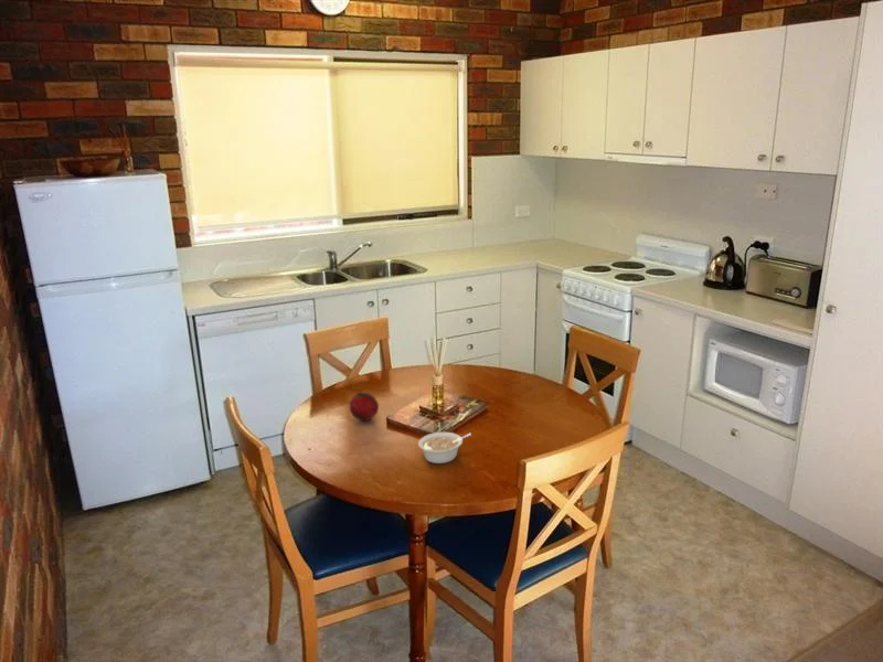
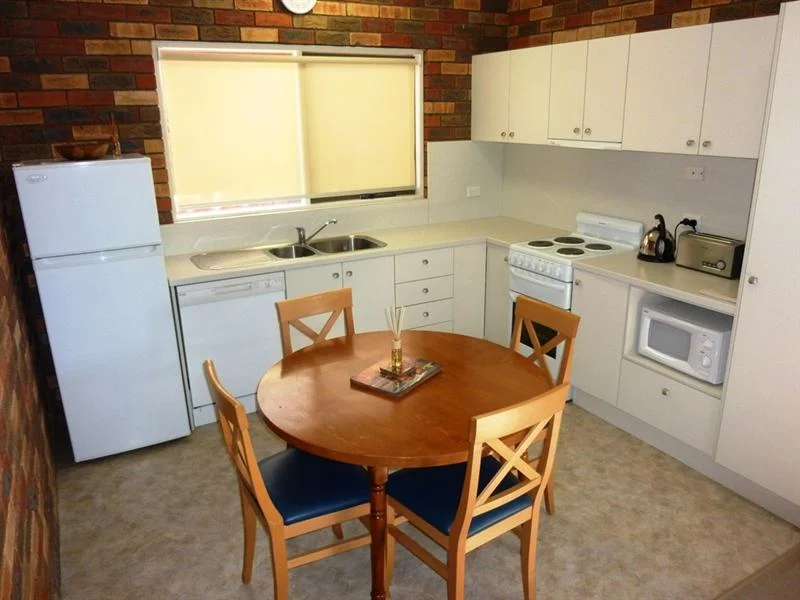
- fruit [349,392,380,421]
- legume [417,431,472,465]
